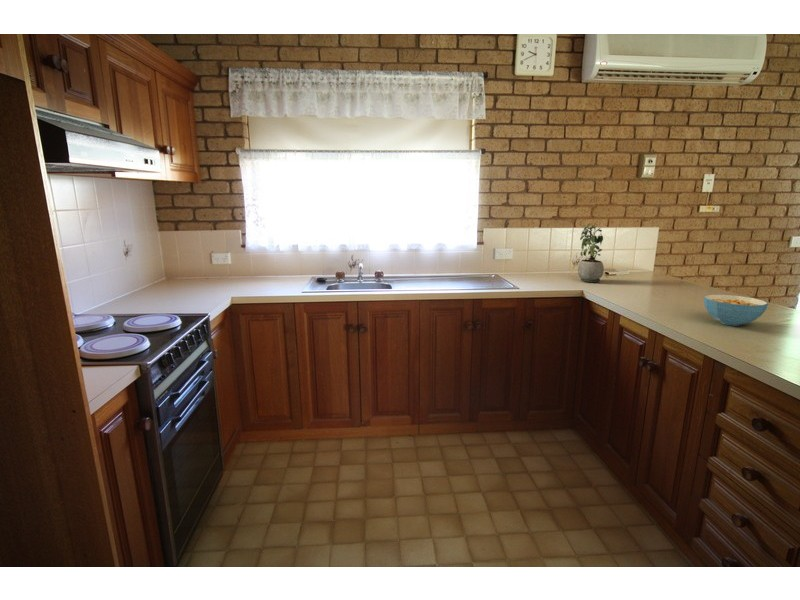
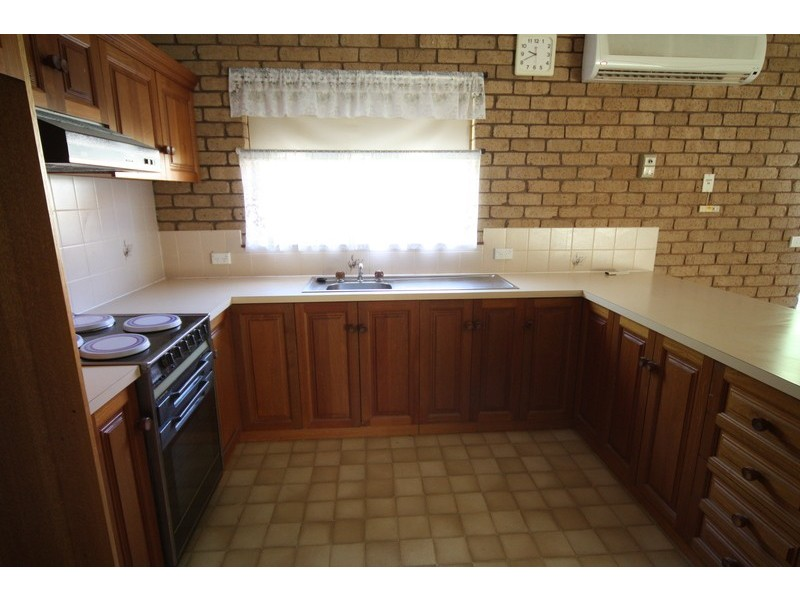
- potted plant [577,222,605,283]
- cereal bowl [703,294,769,327]
